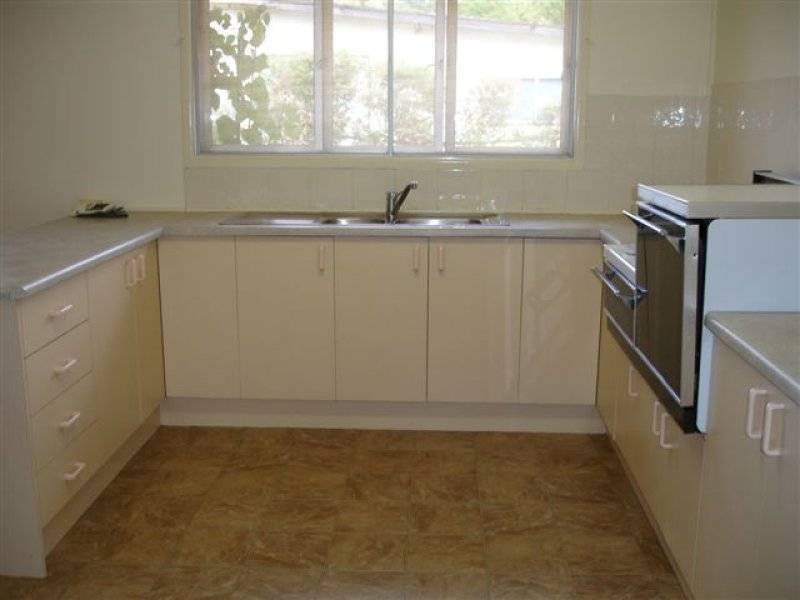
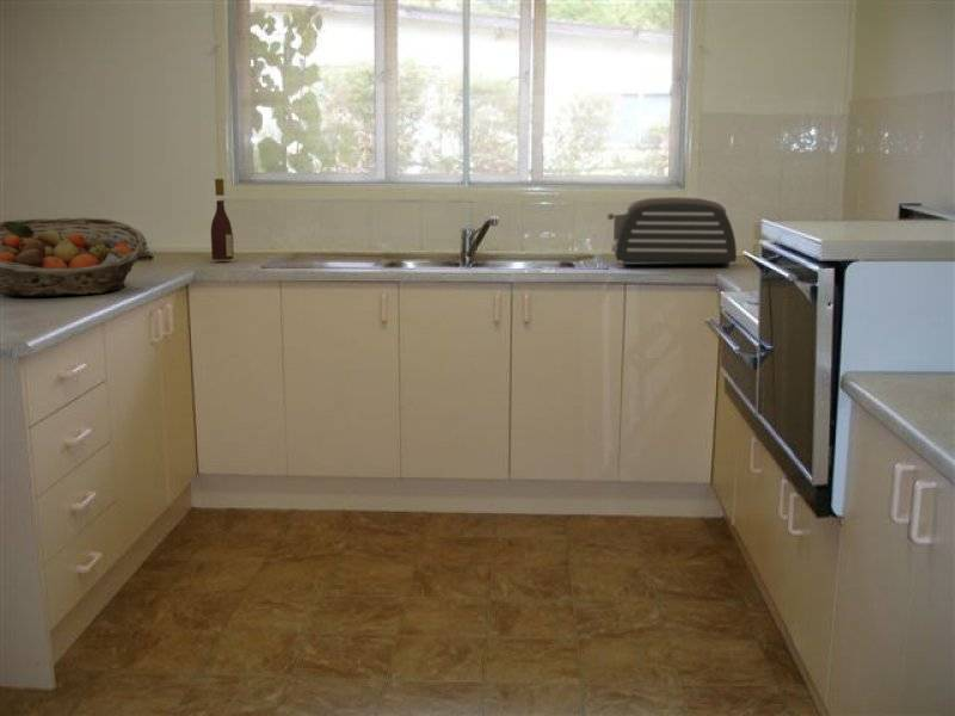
+ wine bottle [210,178,235,261]
+ fruit basket [0,217,148,297]
+ toaster [606,196,738,270]
